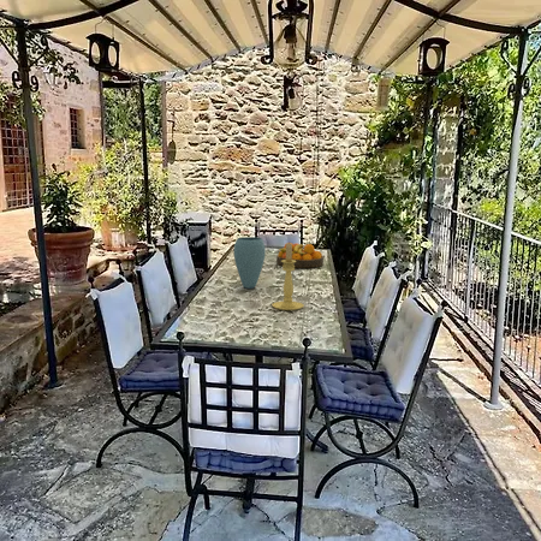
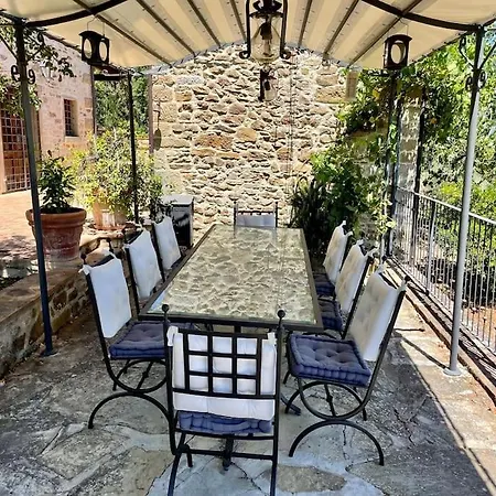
- candle holder [270,242,305,311]
- fruit bowl [275,242,325,268]
- vase [232,236,267,290]
